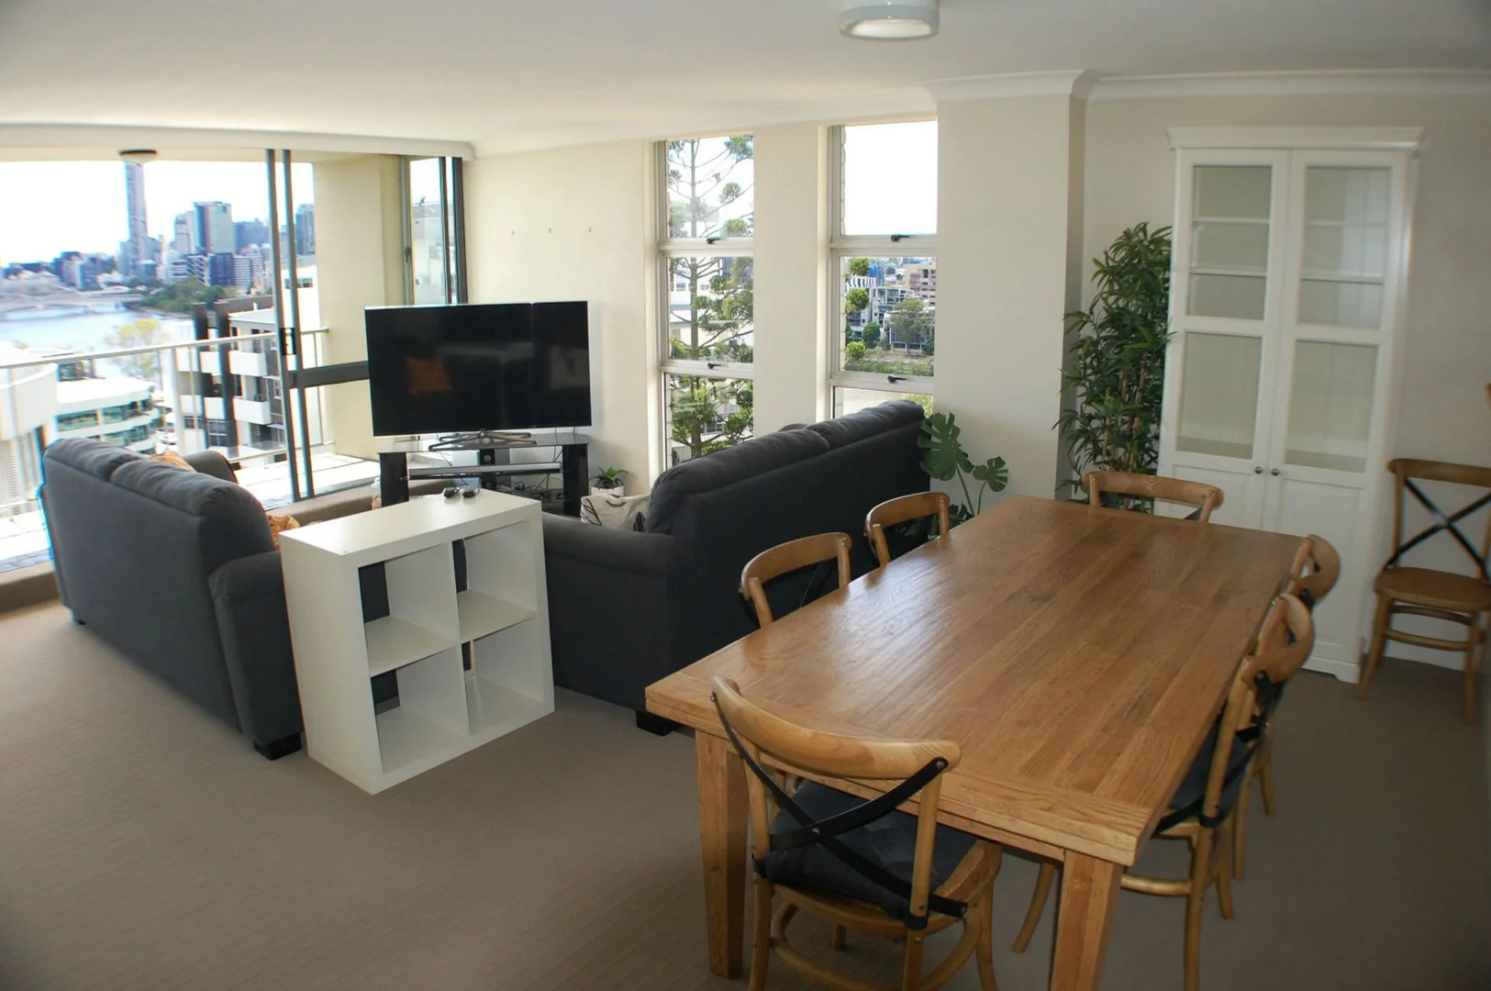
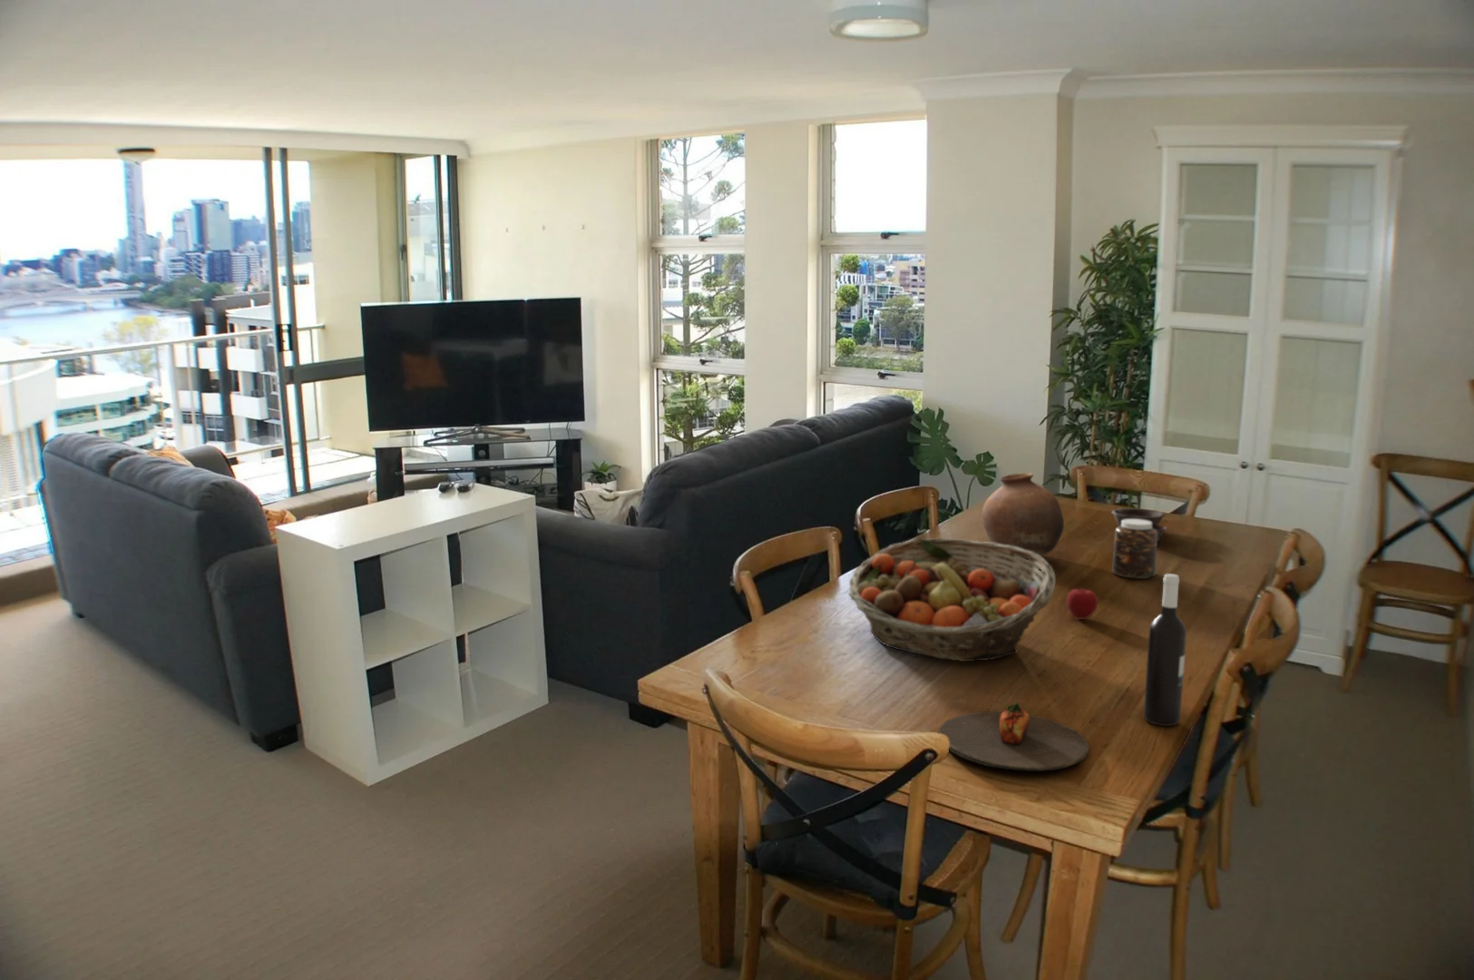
+ bowl [1111,508,1168,541]
+ fruit basket [847,537,1056,663]
+ apple [1066,587,1099,620]
+ pottery [982,471,1065,559]
+ plate [938,701,1090,772]
+ jar [1111,520,1158,579]
+ wine bottle [1143,572,1188,727]
